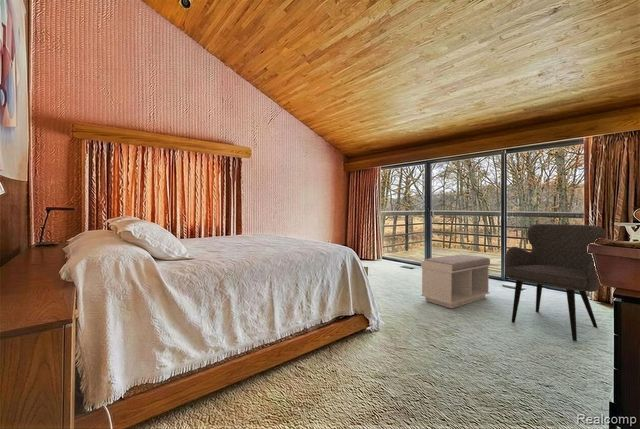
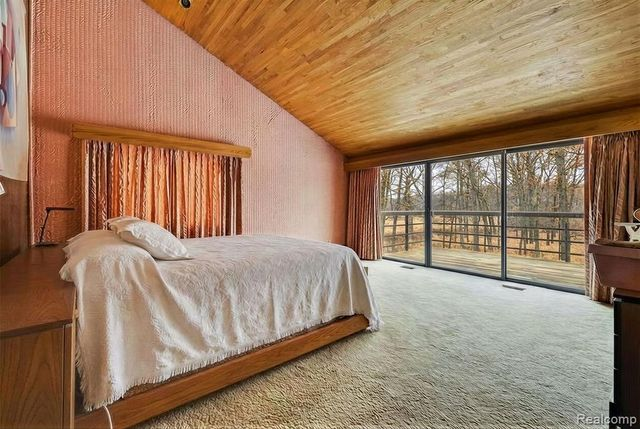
- bench [420,253,491,309]
- armchair [504,223,606,342]
